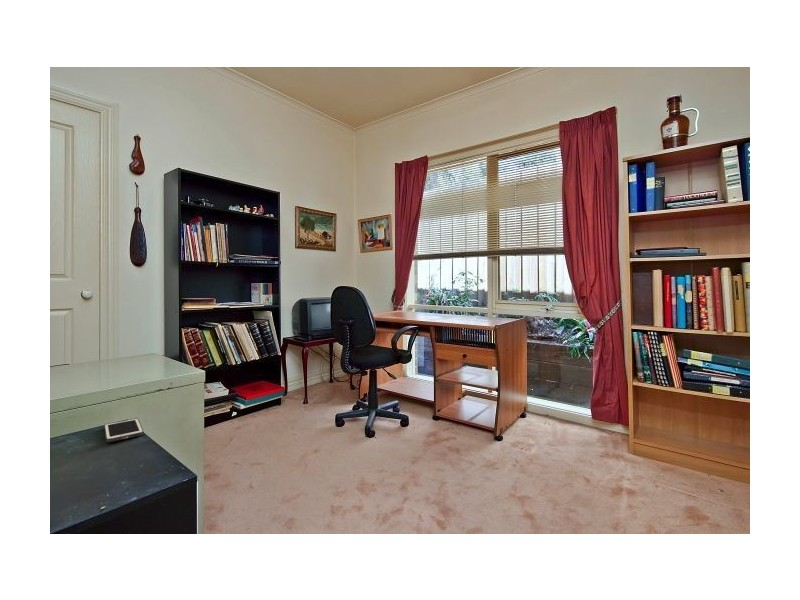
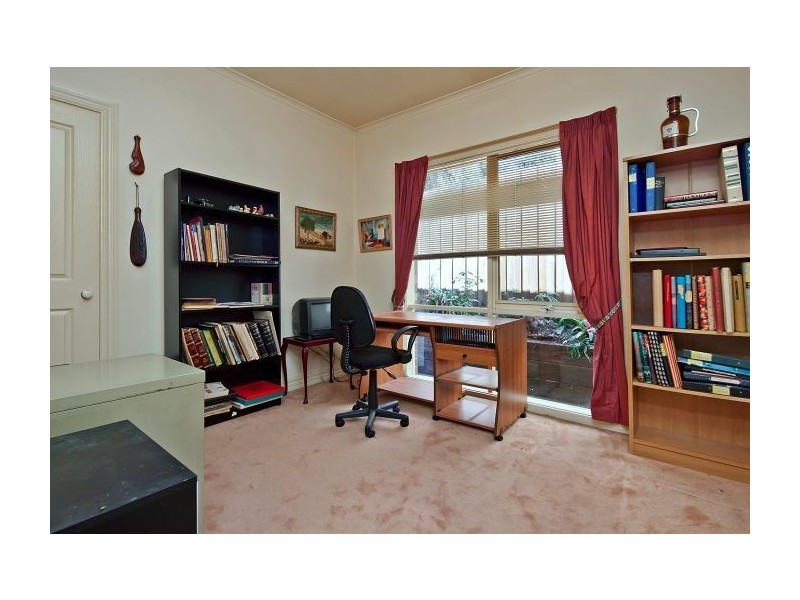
- cell phone [103,417,144,443]
